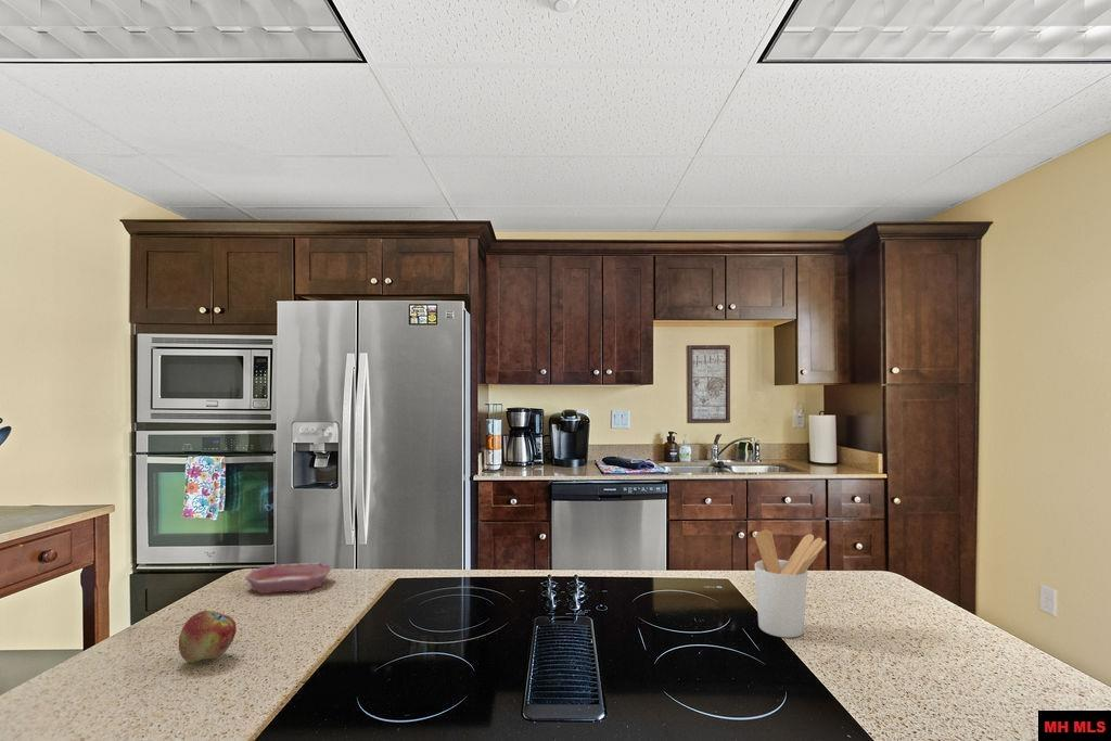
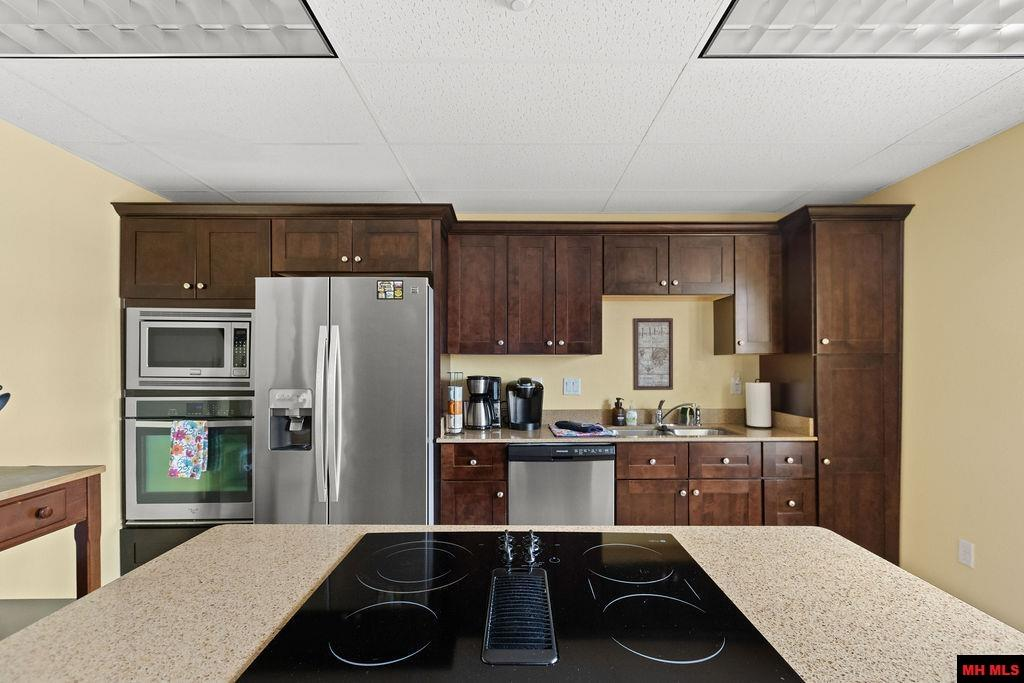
- bowl [244,562,333,595]
- fruit [178,610,238,664]
- utensil holder [754,528,827,639]
